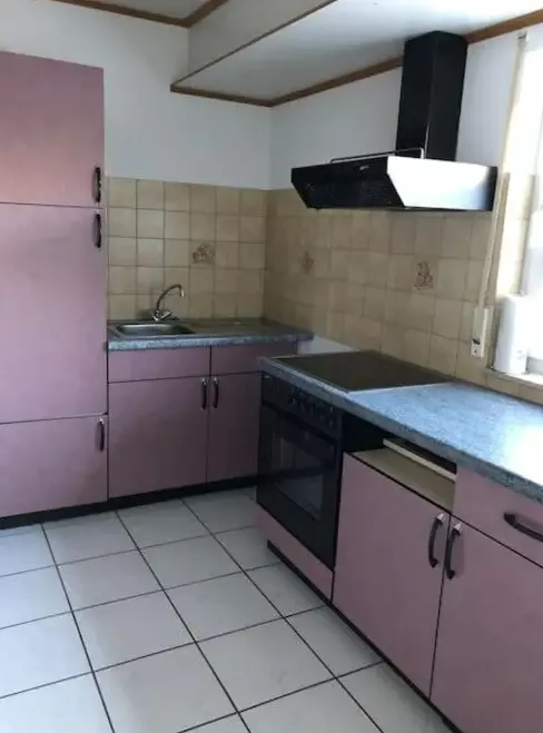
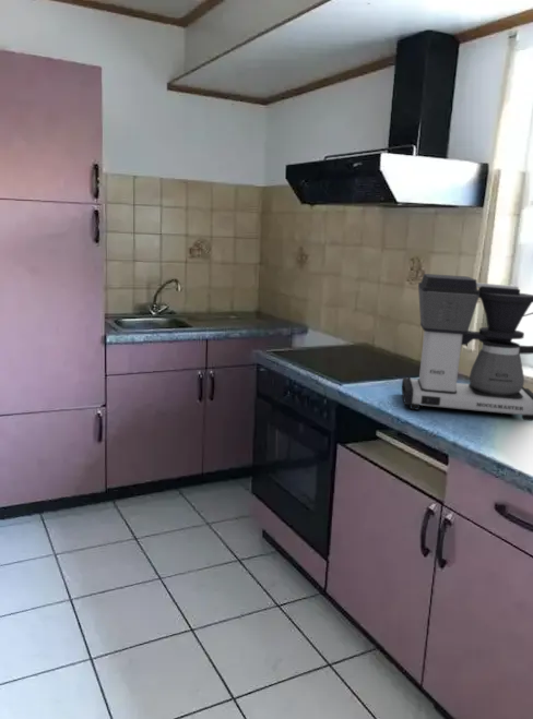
+ coffee maker [401,273,533,422]
